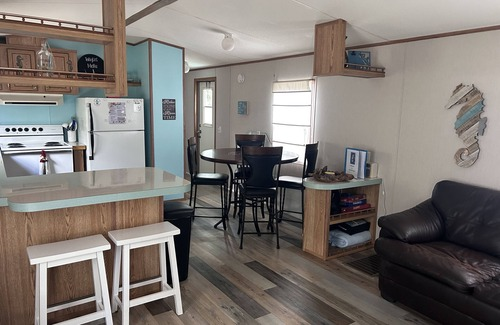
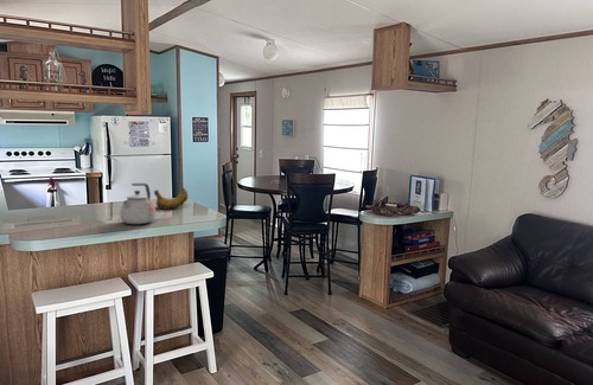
+ kettle [119,182,157,225]
+ banana bunch [153,187,190,211]
